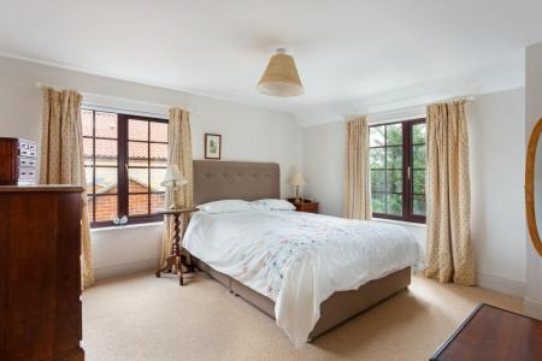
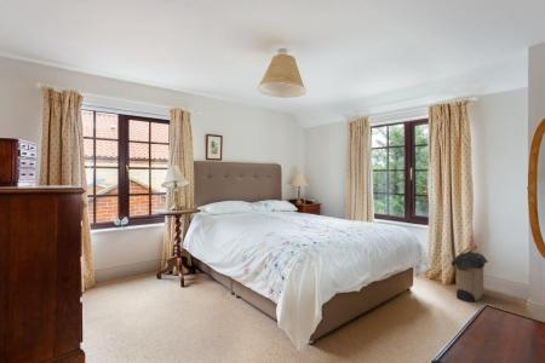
+ laundry hamper [451,244,489,304]
